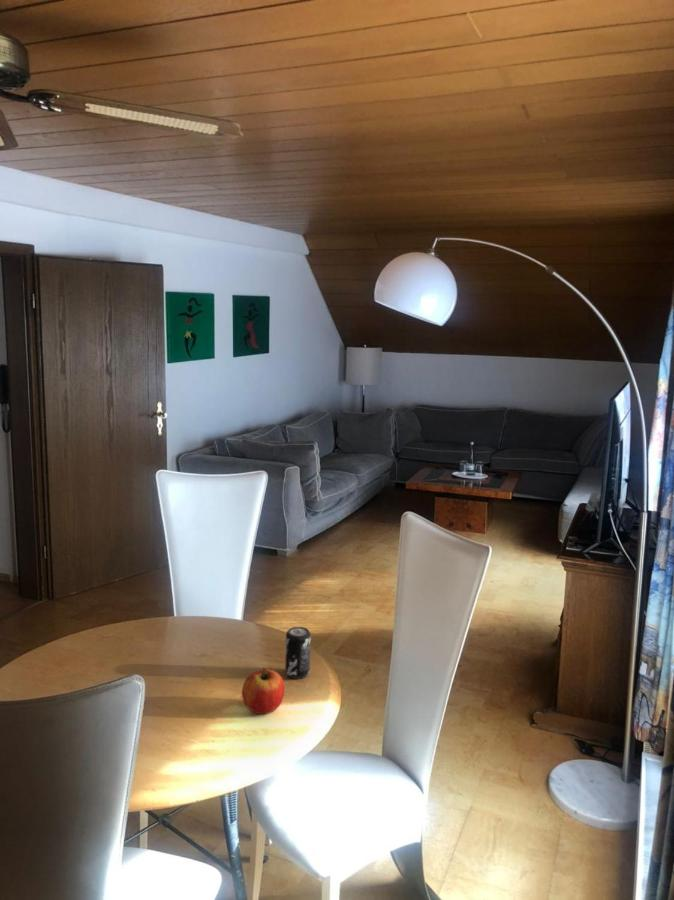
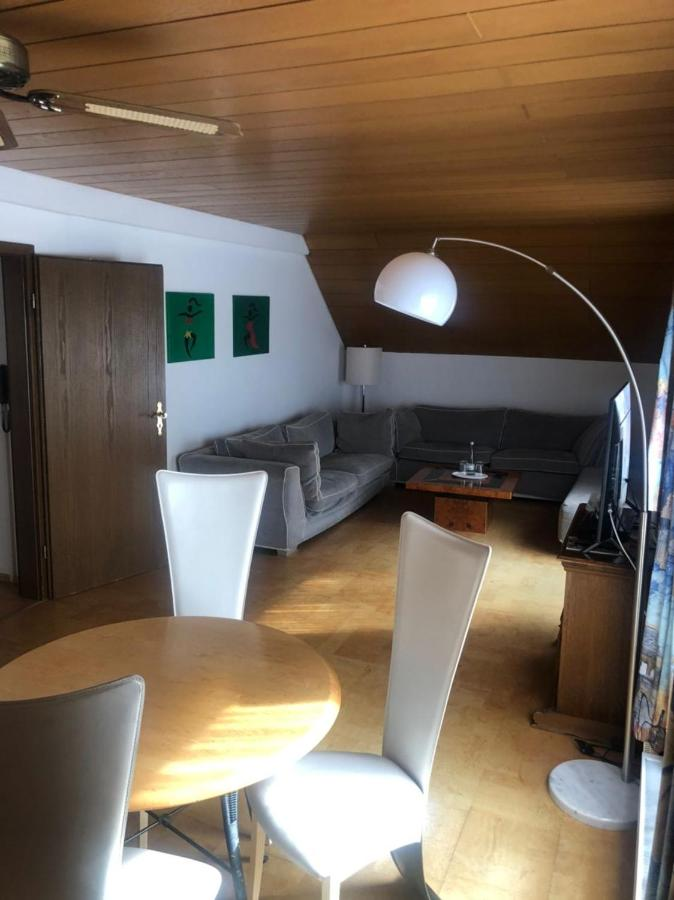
- apple [241,667,286,715]
- beverage can [284,626,312,680]
